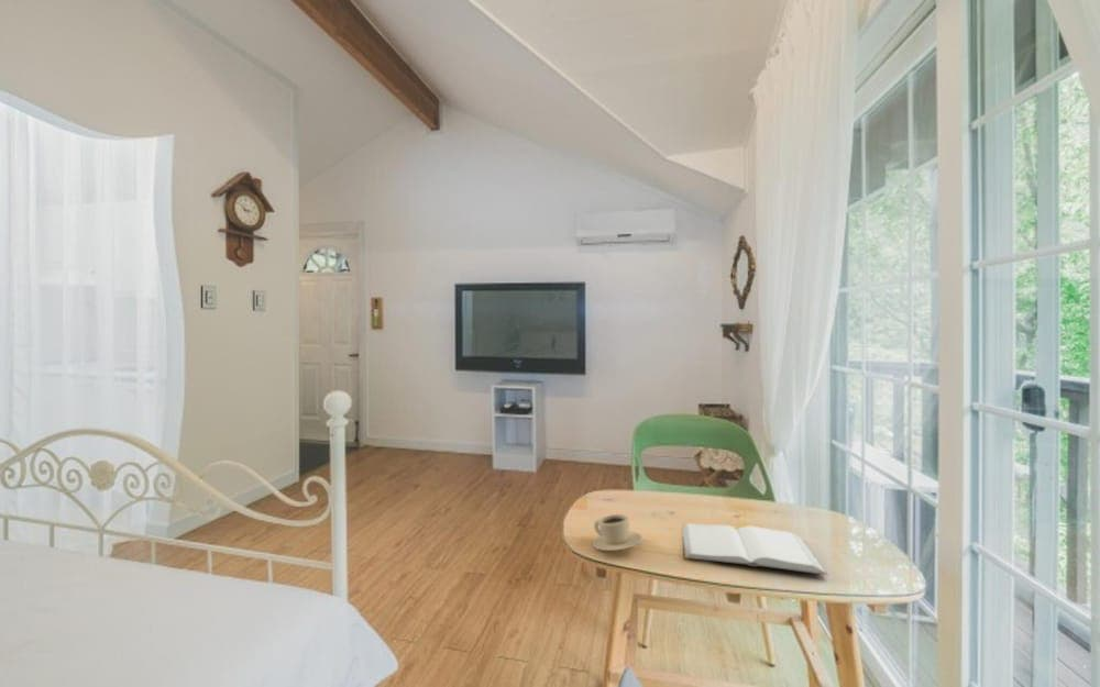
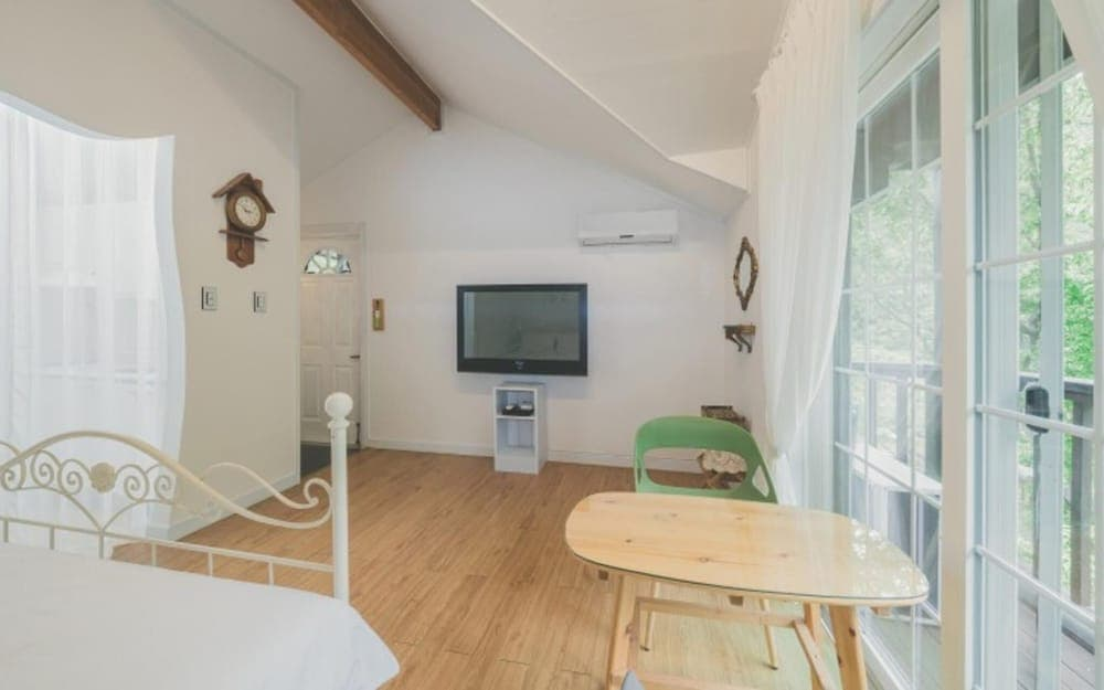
- book [682,523,829,576]
- cup [592,513,642,552]
